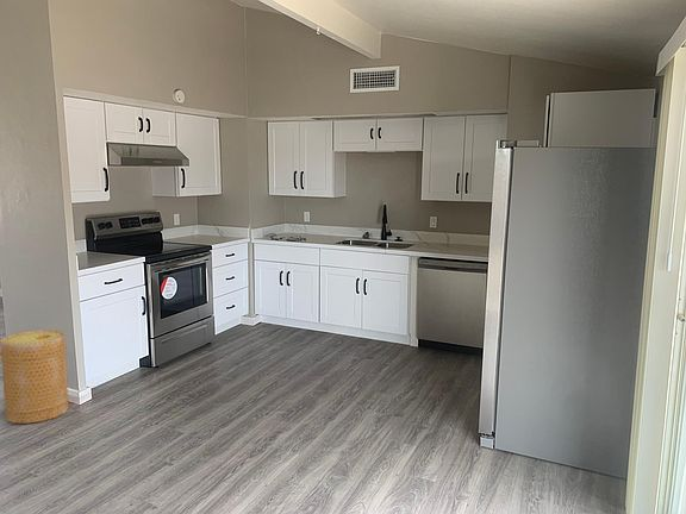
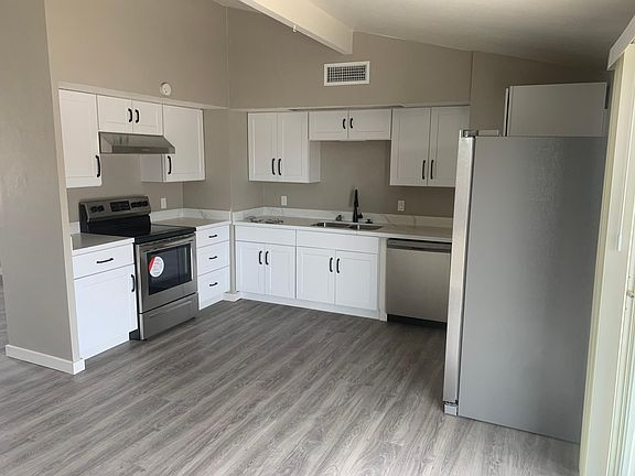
- basket [0,328,70,425]
